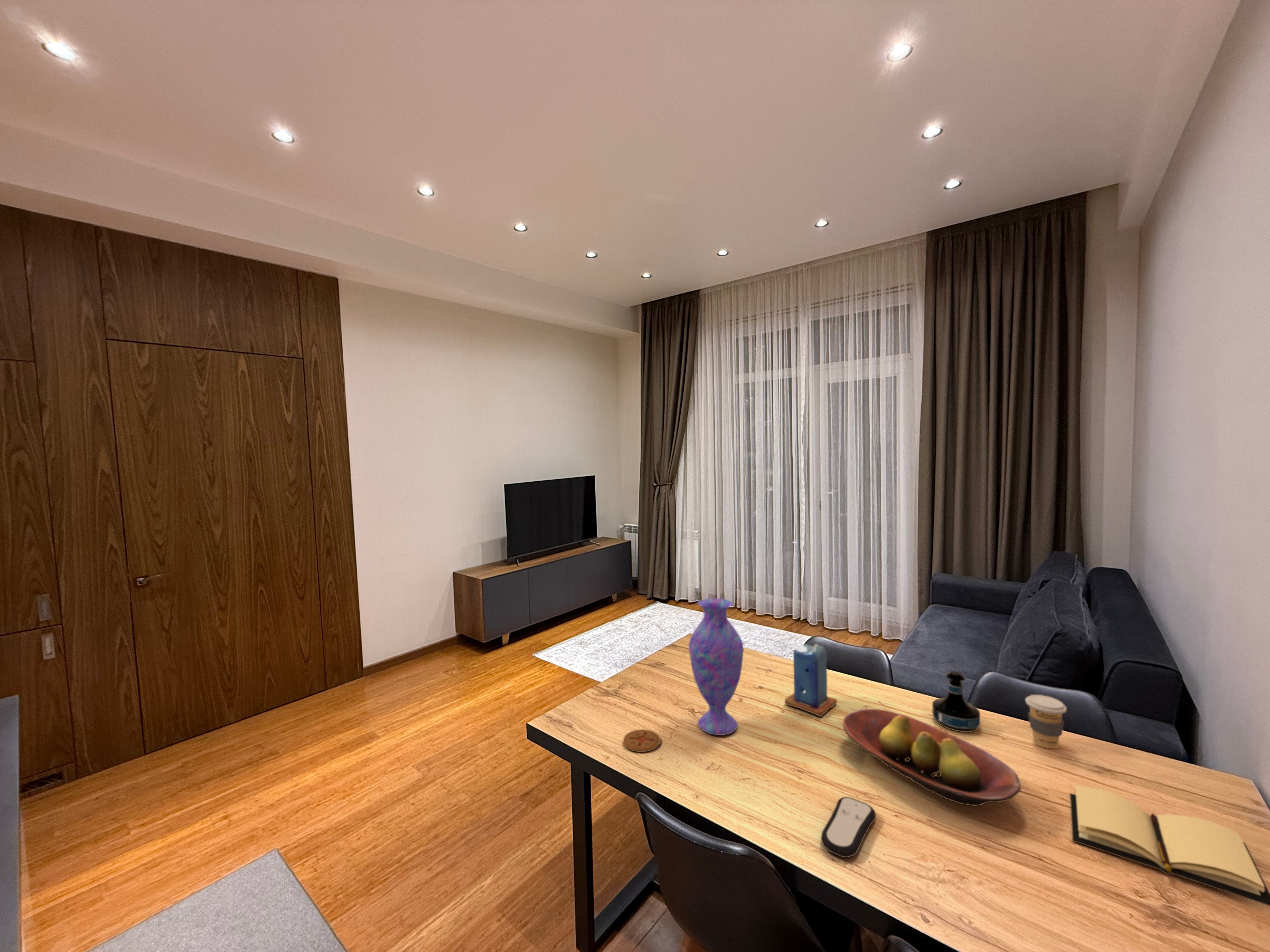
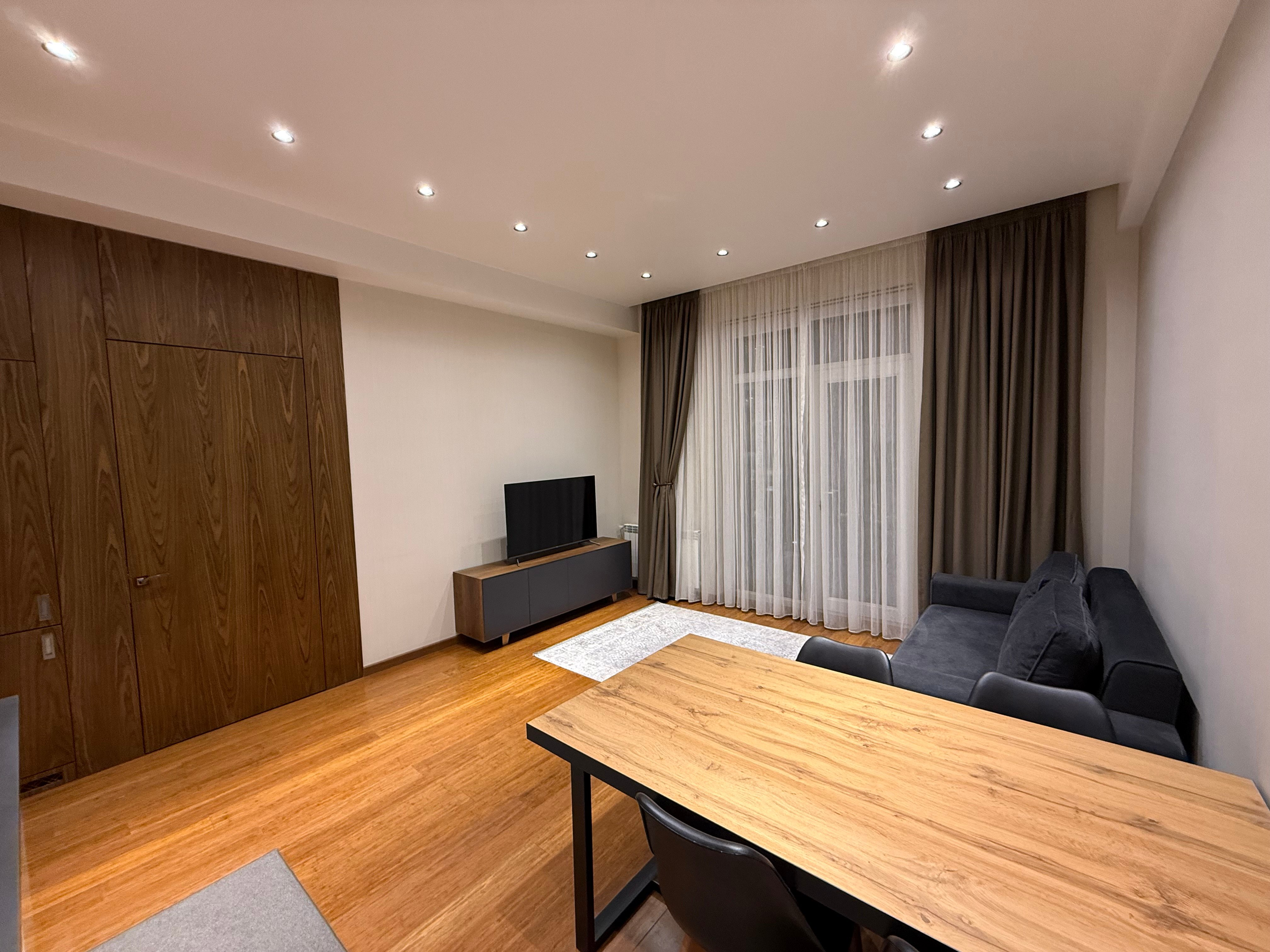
- tequila bottle [932,671,981,733]
- vase [688,598,744,735]
- coaster [623,729,661,752]
- coffee cup [1025,694,1067,749]
- fruit bowl [842,709,1021,806]
- candle [784,638,837,717]
- book [1070,784,1270,906]
- remote control [821,796,876,858]
